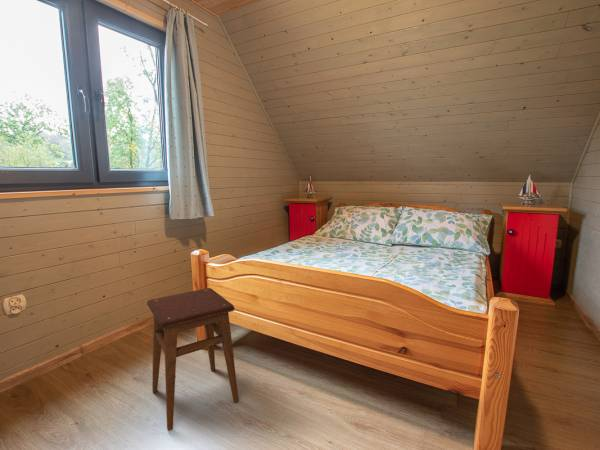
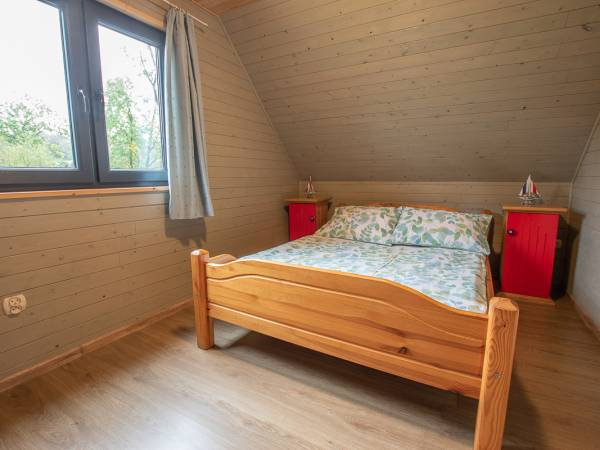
- stool [146,287,240,432]
